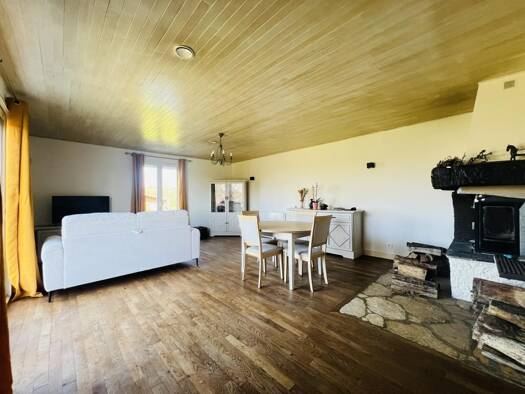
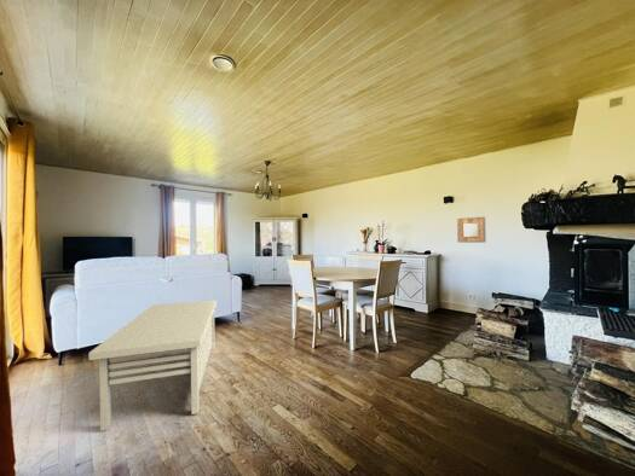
+ home mirror [456,215,487,244]
+ coffee table [87,298,218,433]
